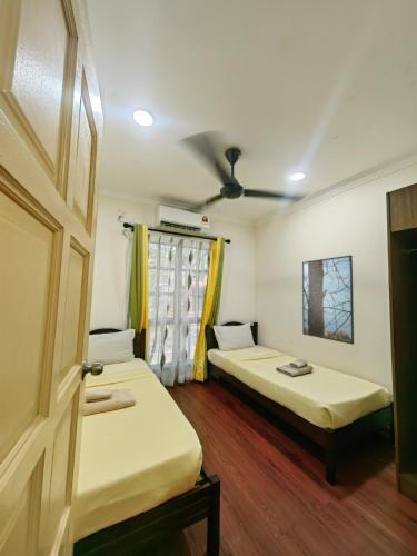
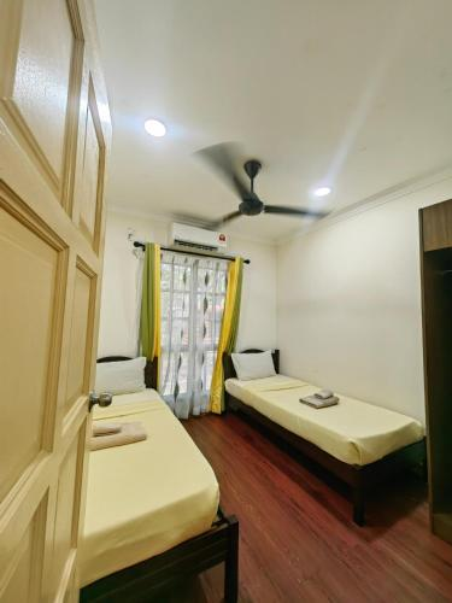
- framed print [301,254,355,346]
